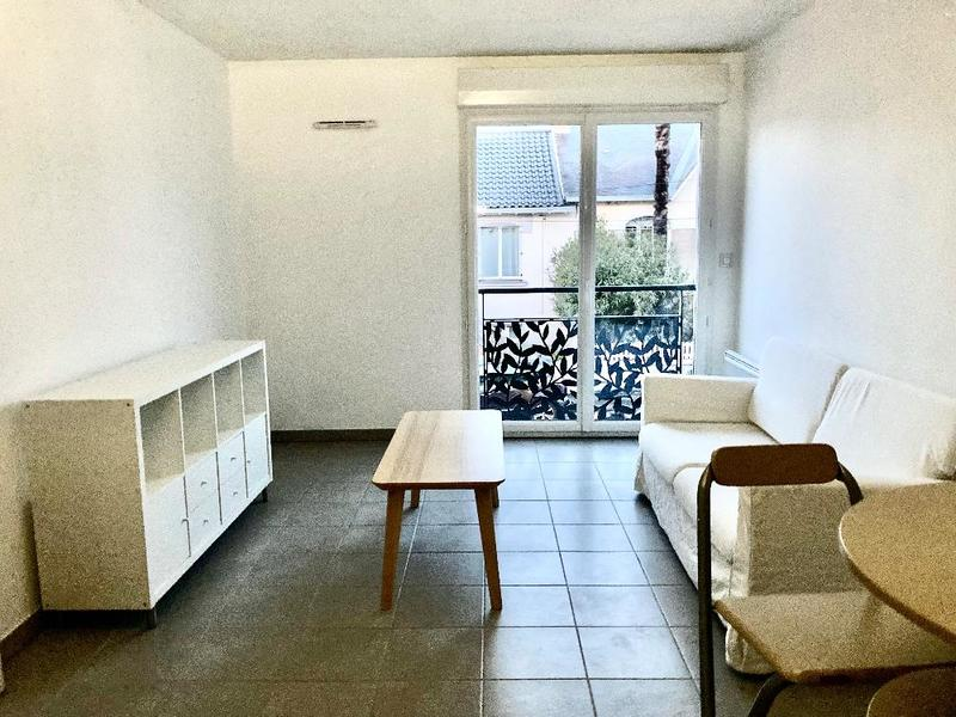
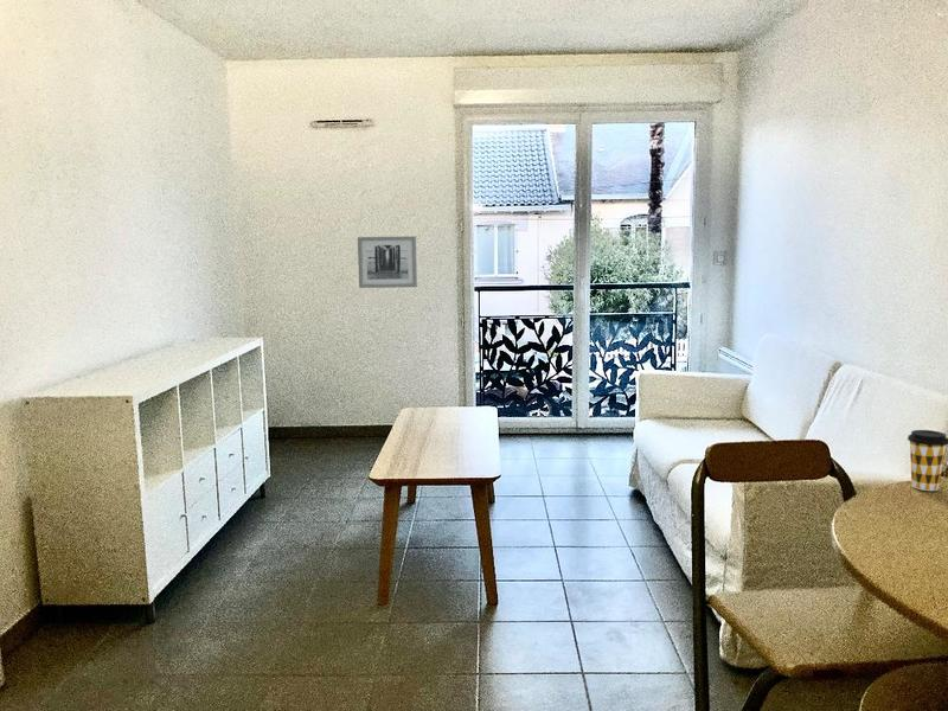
+ coffee cup [907,429,948,492]
+ wall art [357,235,418,289]
